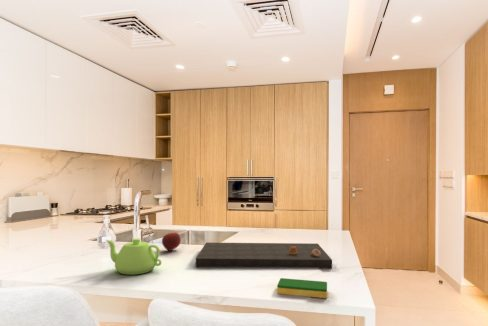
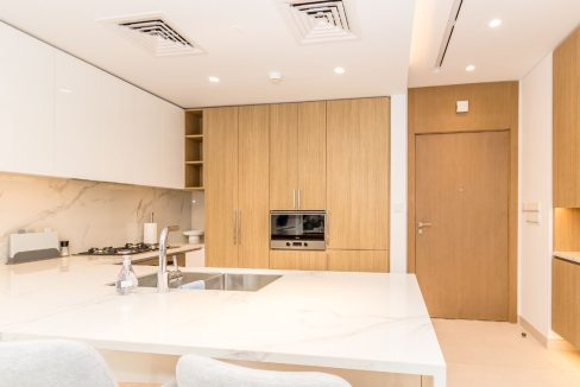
- fruit [161,231,182,252]
- cutting board [195,242,333,270]
- dish sponge [276,277,328,299]
- teapot [105,238,162,276]
